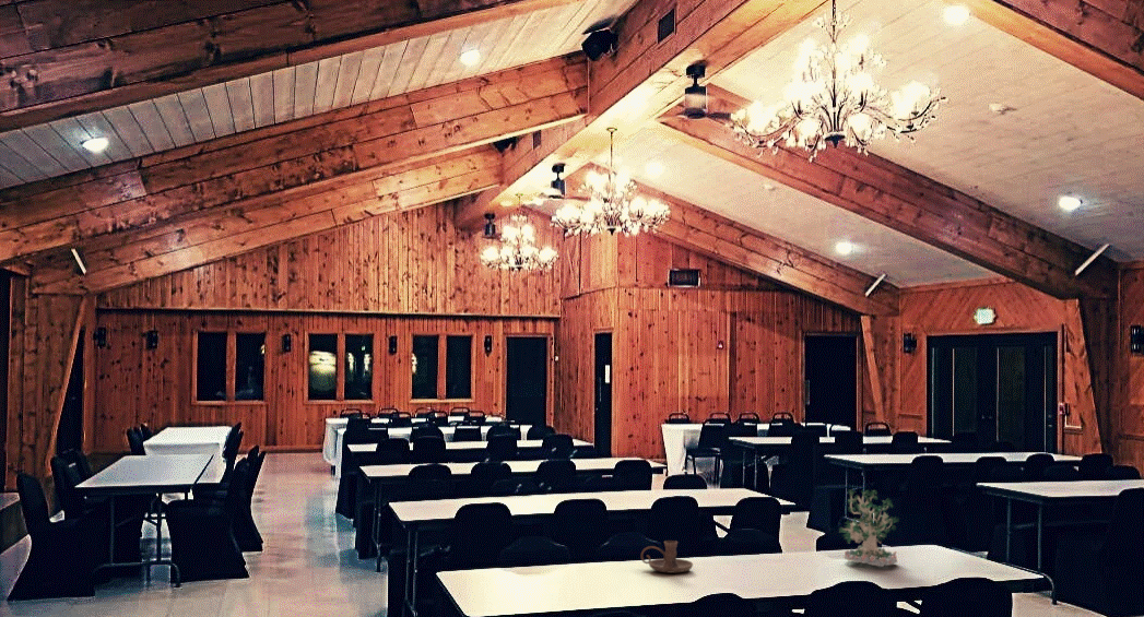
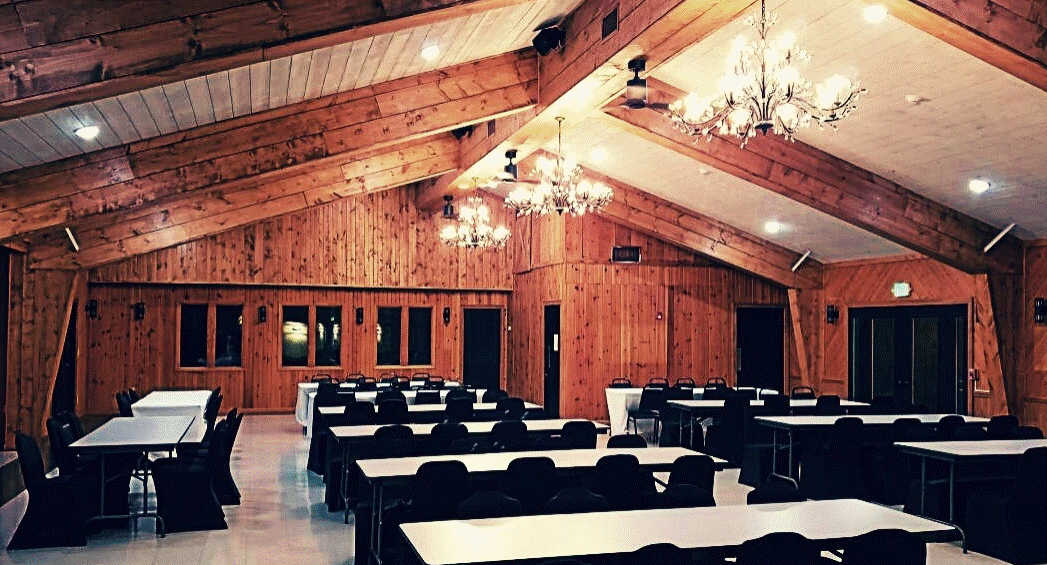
- candle holder [640,539,694,574]
- plant [839,488,900,568]
